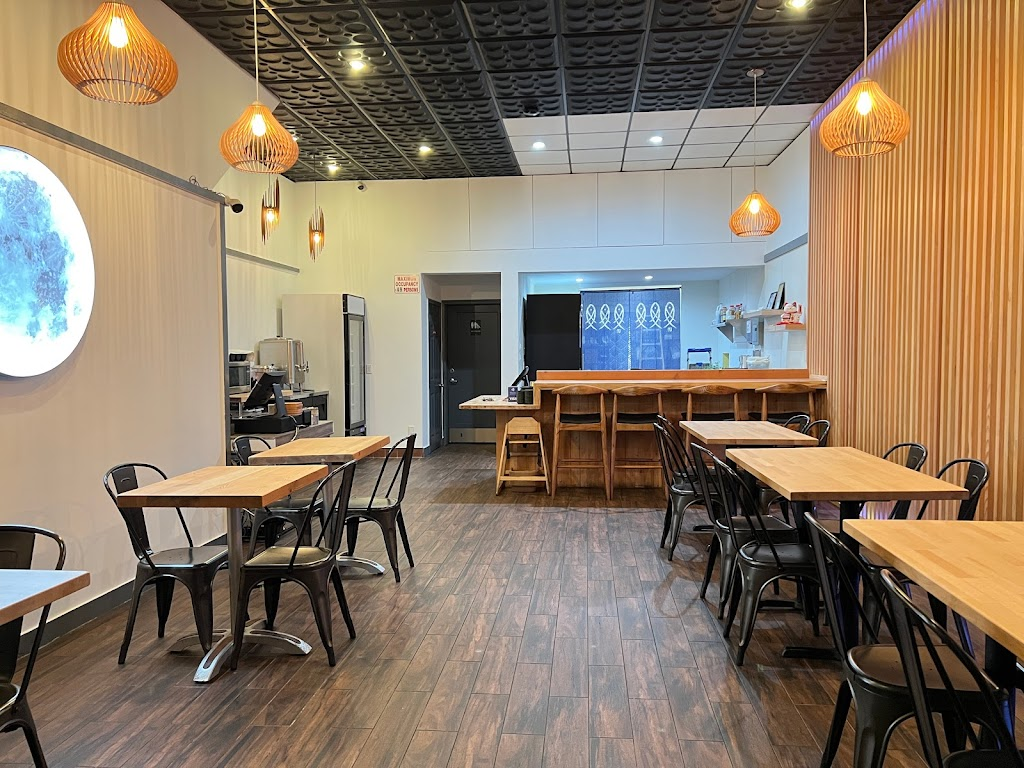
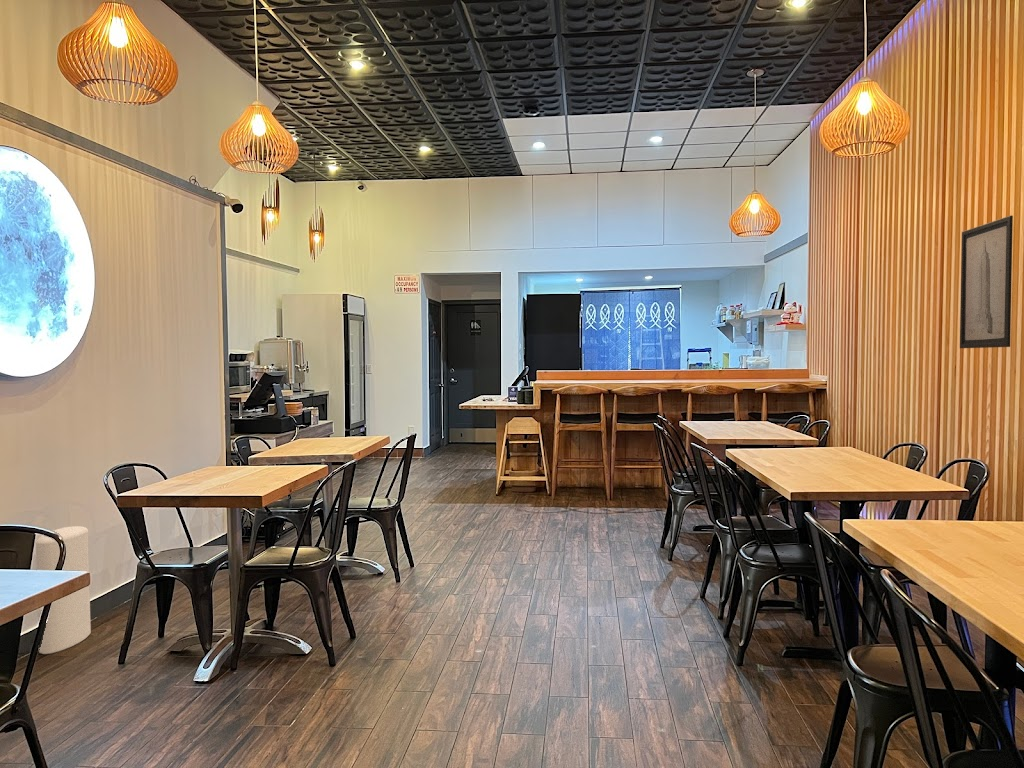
+ trash can [35,525,92,655]
+ wall art [959,215,1014,349]
